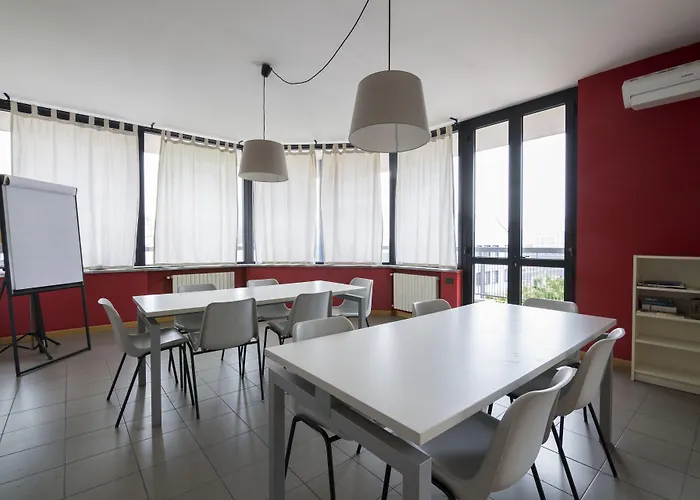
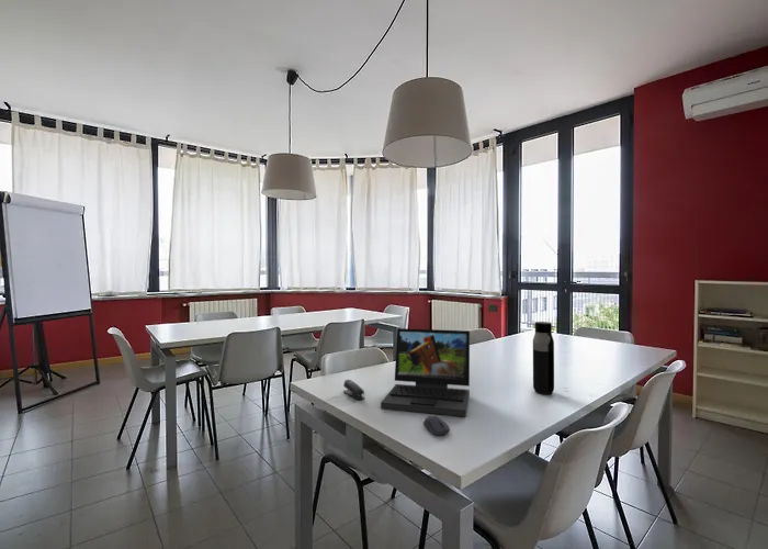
+ computer mouse [422,414,451,436]
+ stapler [342,379,365,401]
+ laptop [380,327,471,417]
+ water bottle [532,321,555,395]
